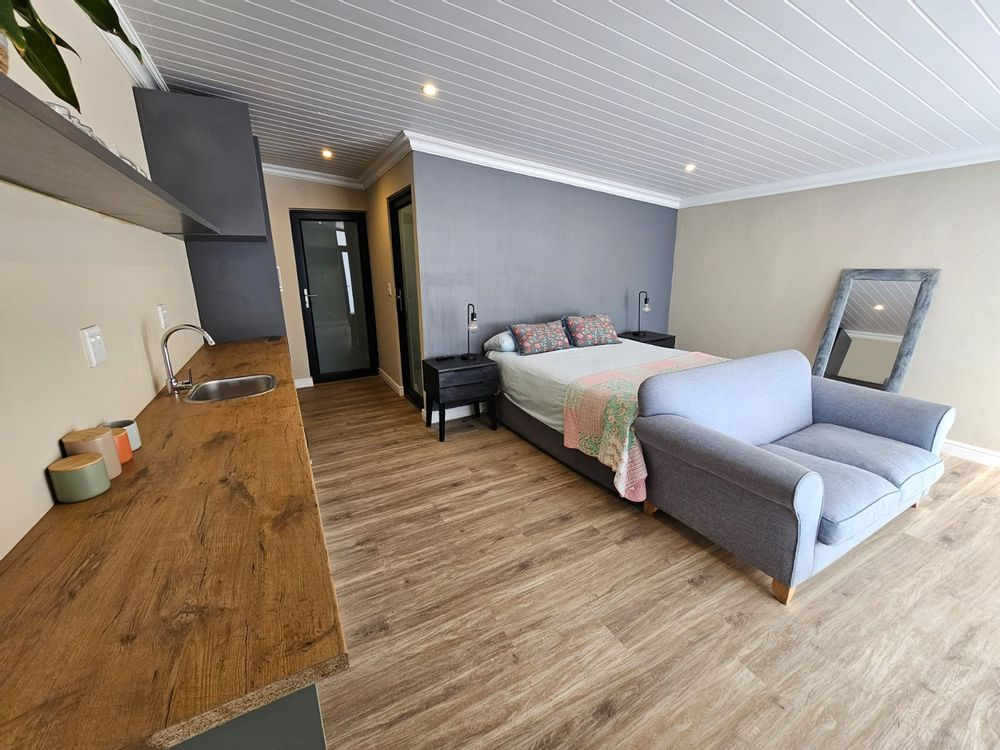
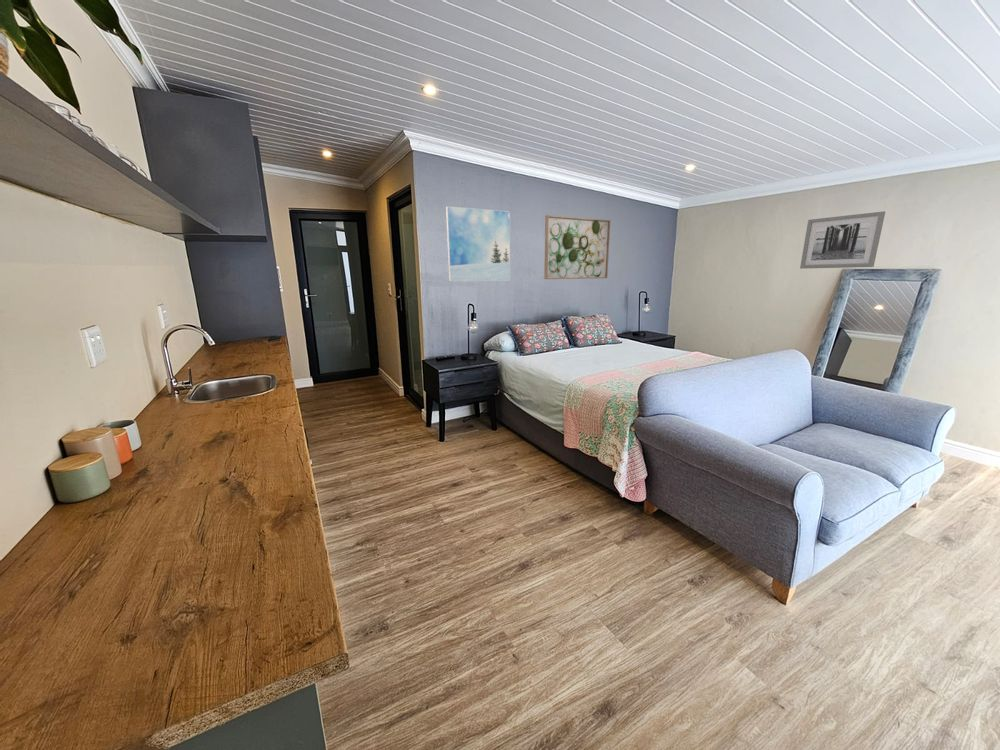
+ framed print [445,205,511,283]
+ wall art [799,210,886,270]
+ wall art [543,214,611,280]
